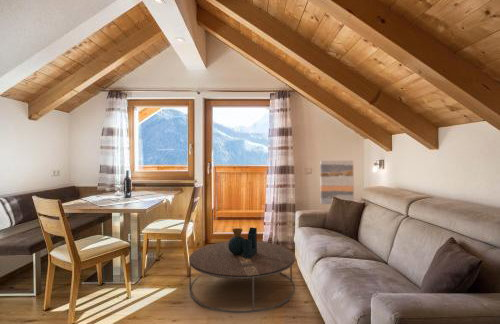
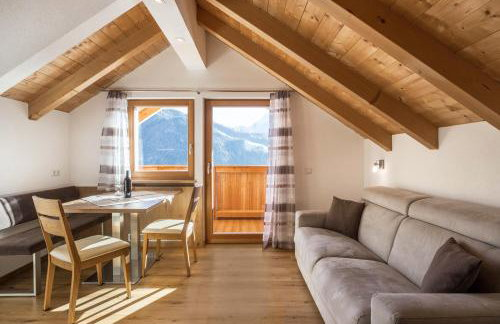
- wall art [319,160,355,205]
- coffee table [188,226,296,314]
